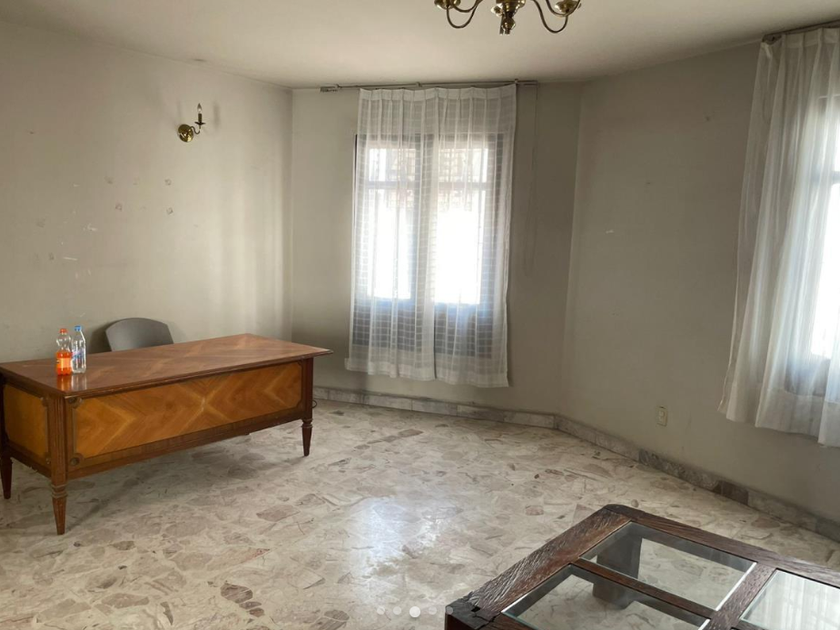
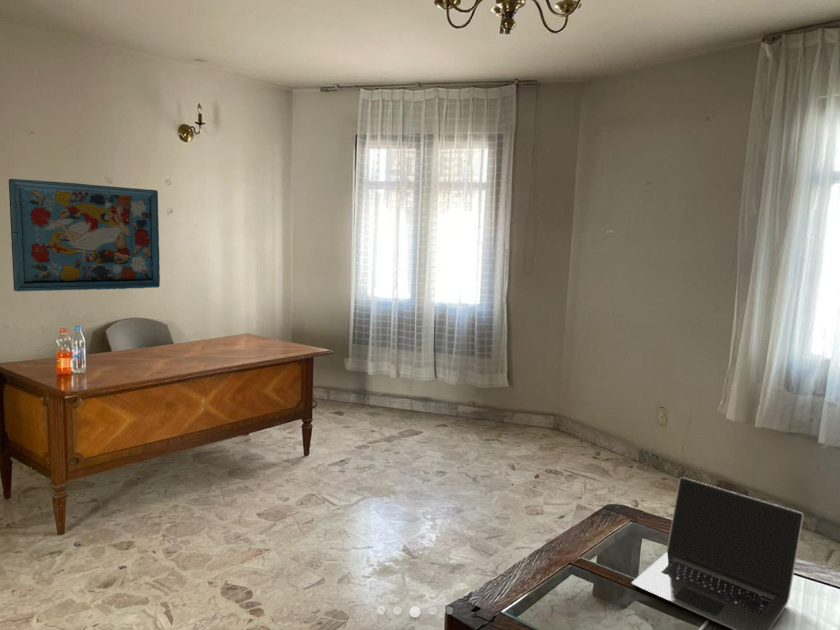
+ rug [8,178,161,292]
+ laptop [631,476,805,630]
